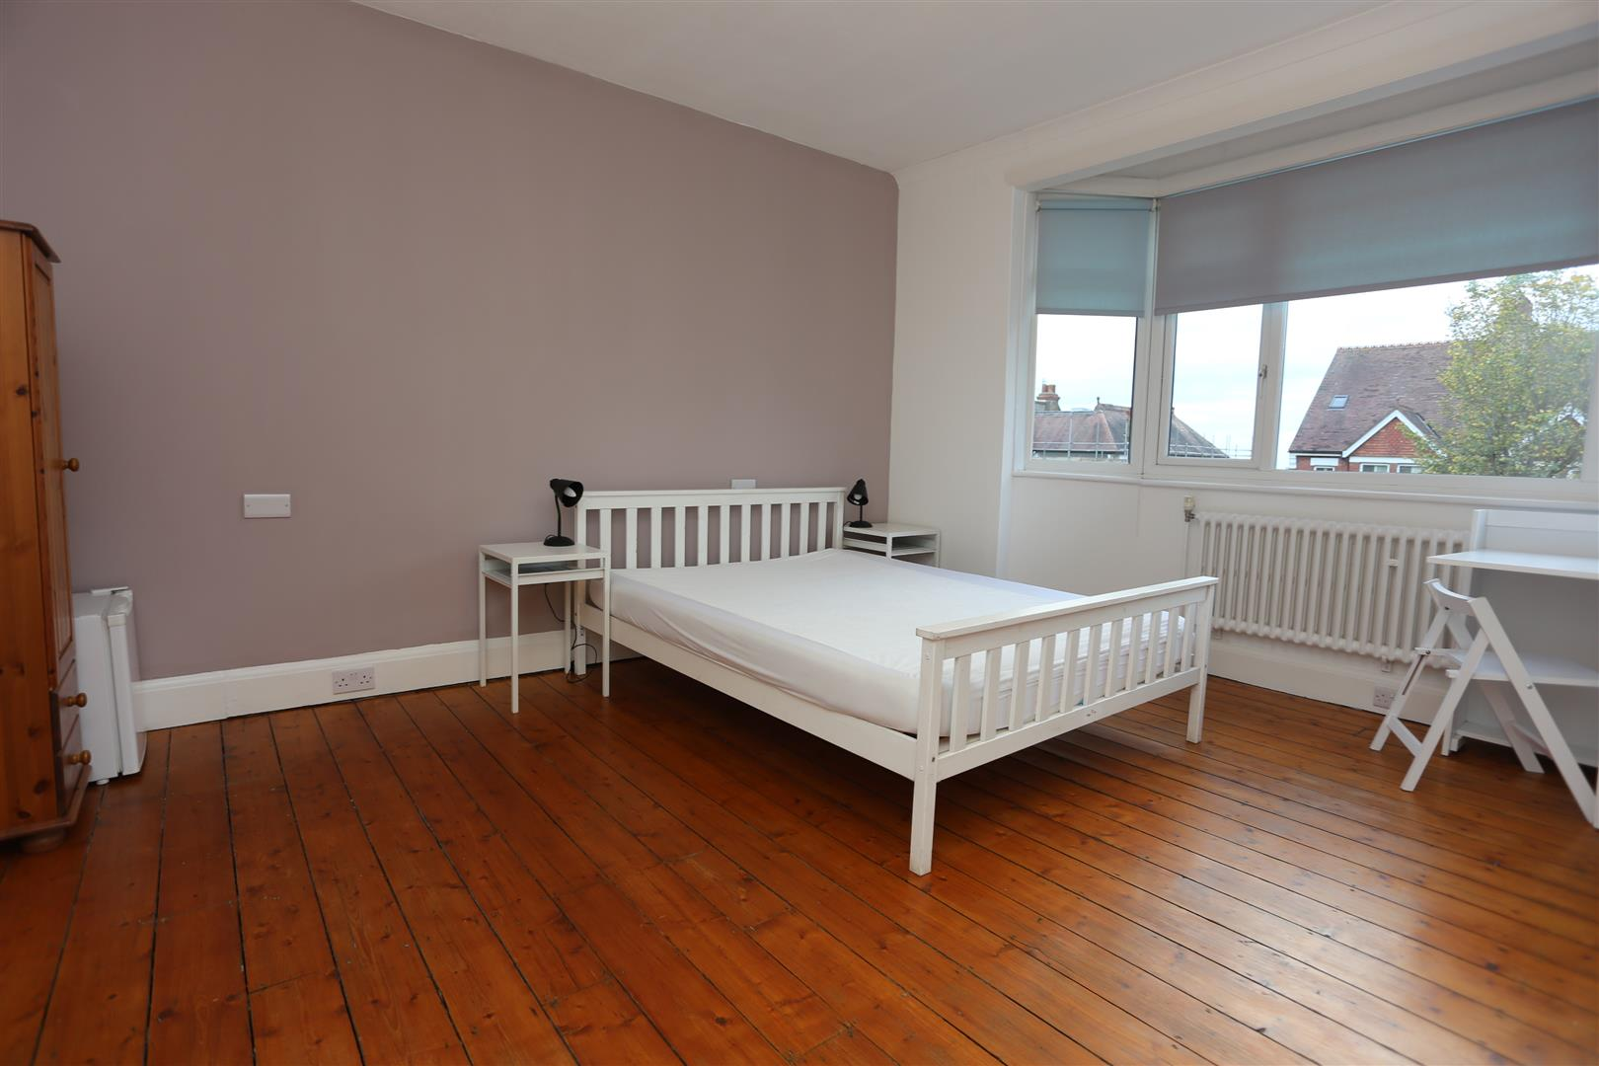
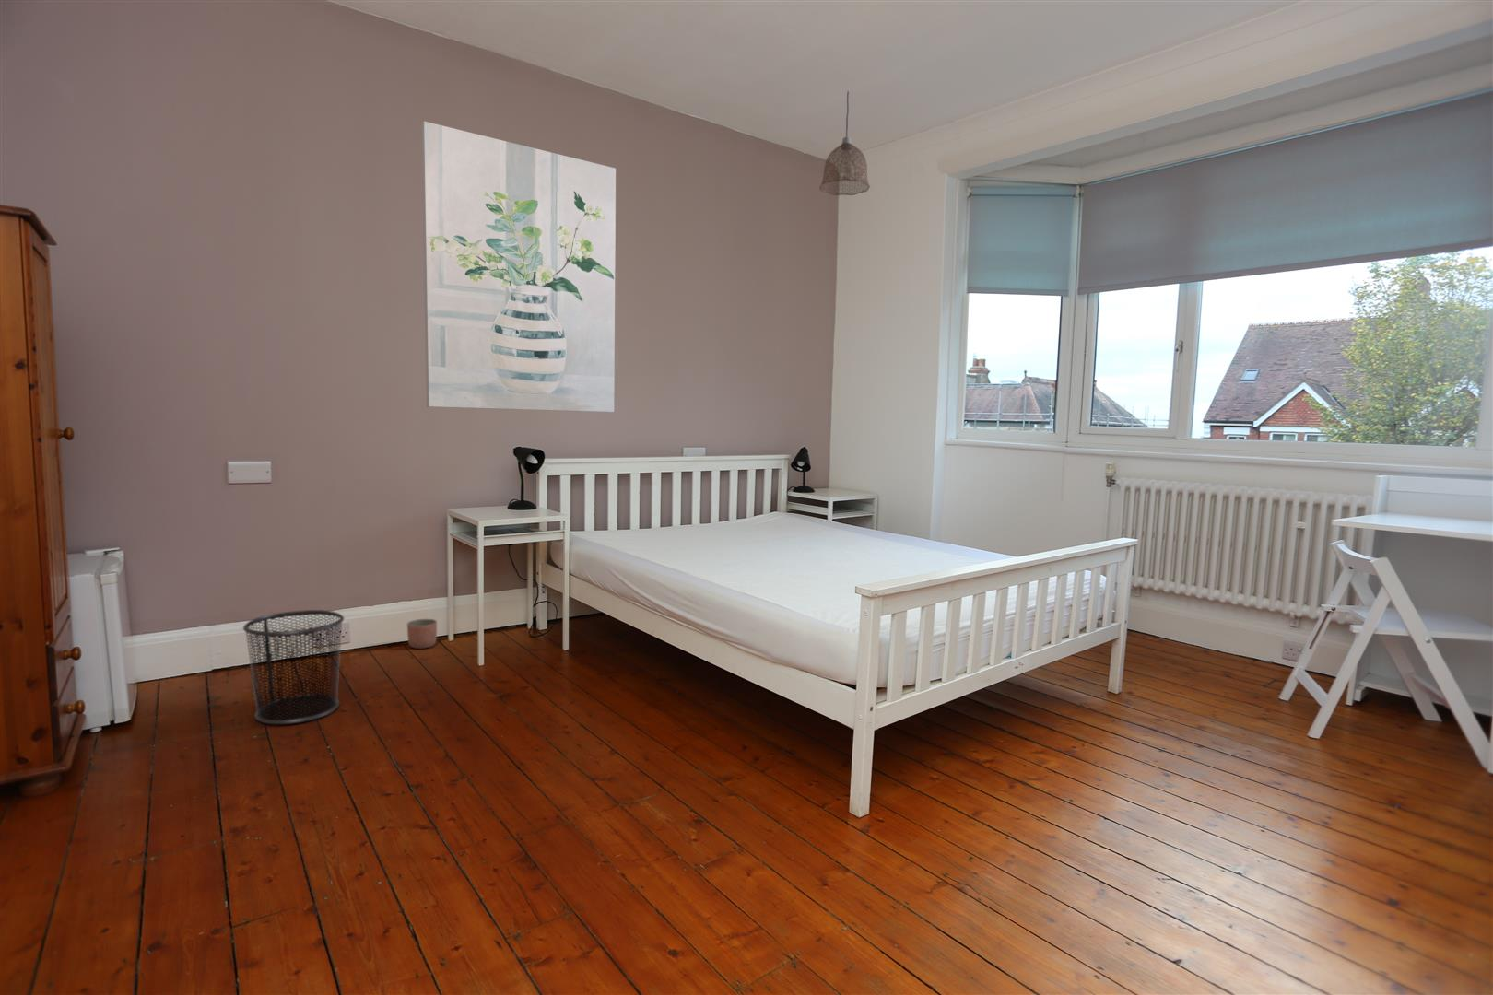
+ pendant lamp [820,90,871,197]
+ planter [407,619,438,650]
+ wall art [420,121,617,413]
+ waste bin [242,609,344,725]
